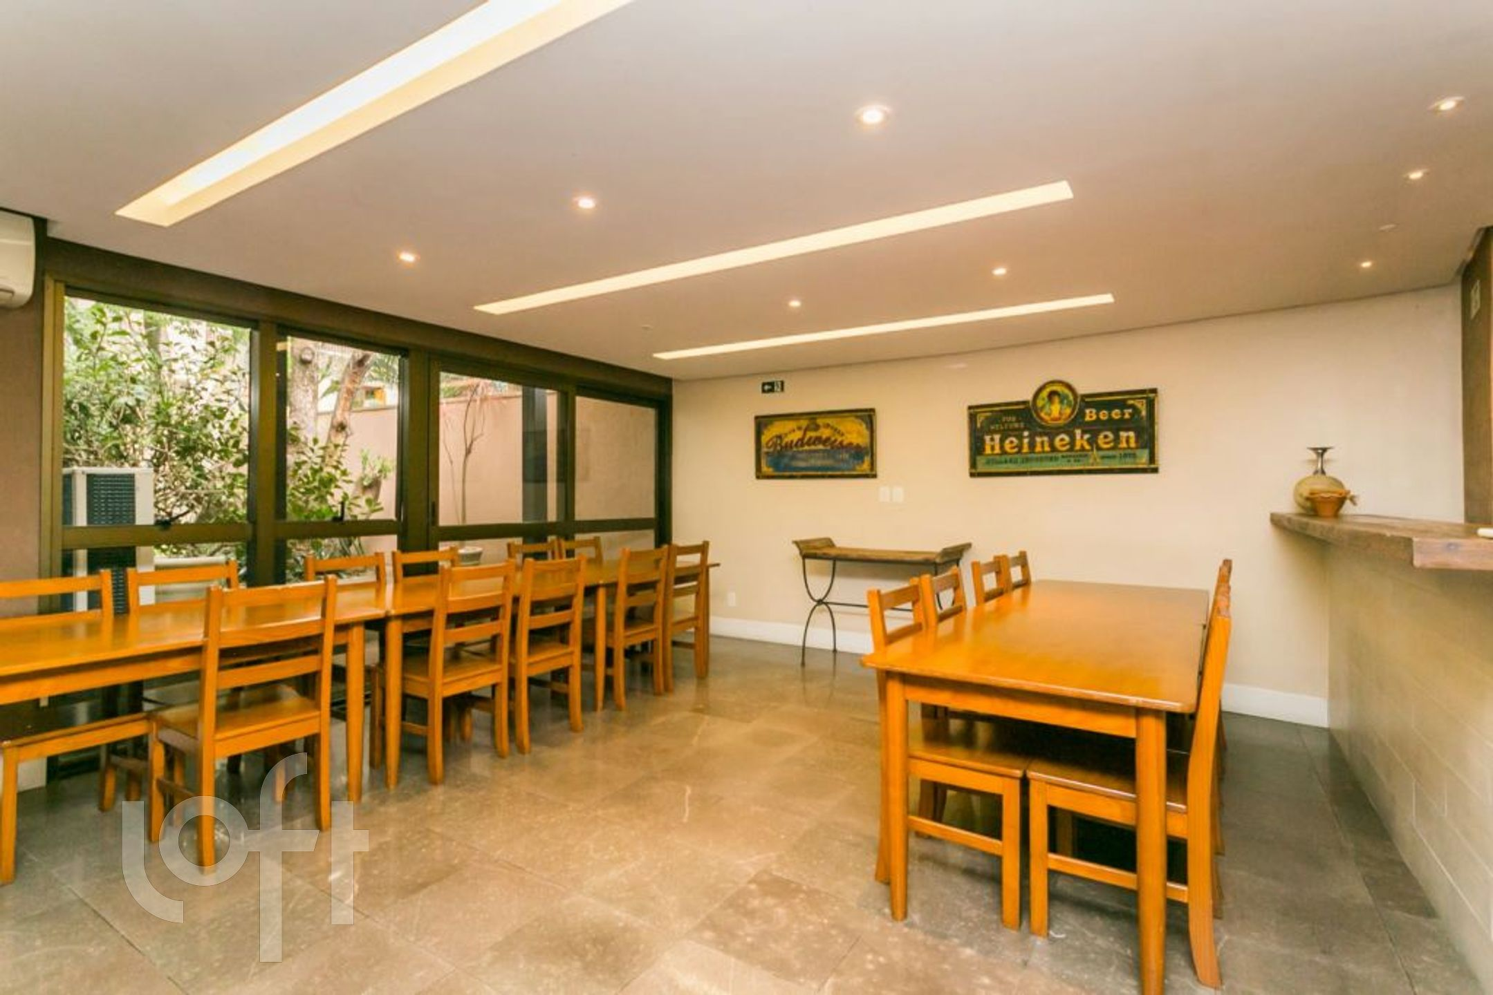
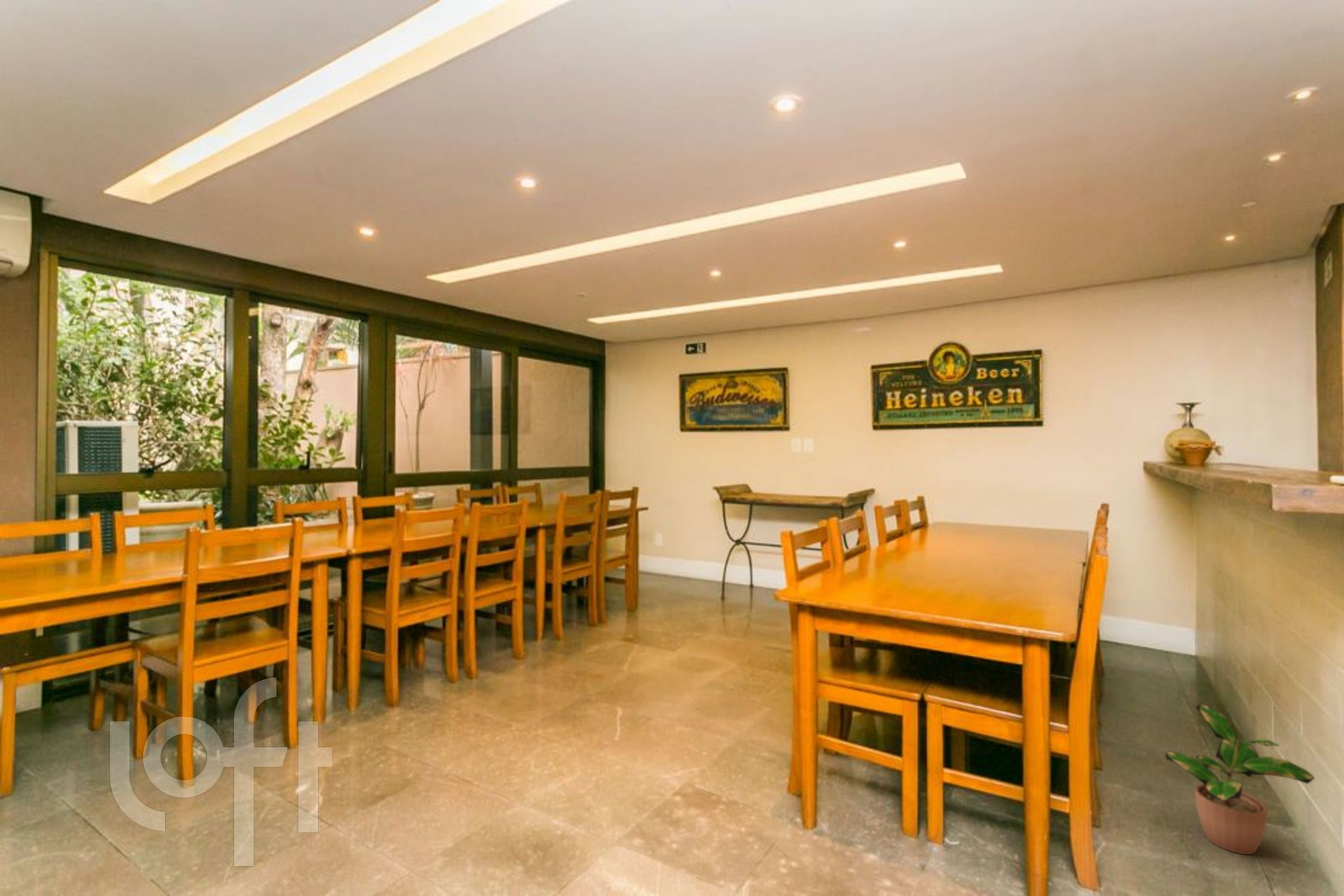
+ potted plant [1165,703,1315,855]
